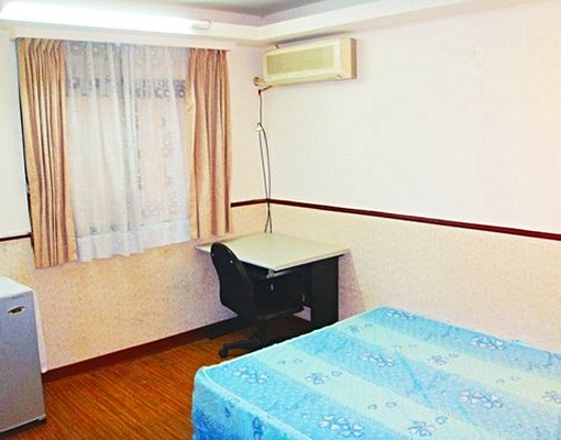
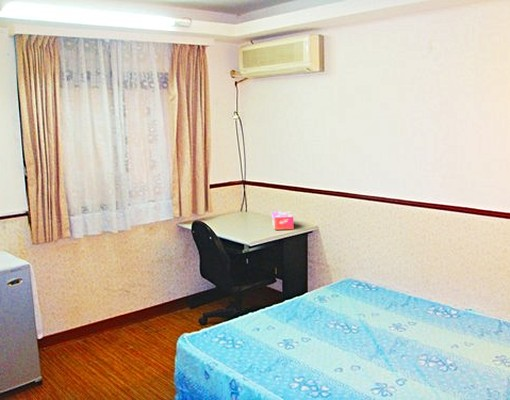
+ tissue box [271,210,295,231]
